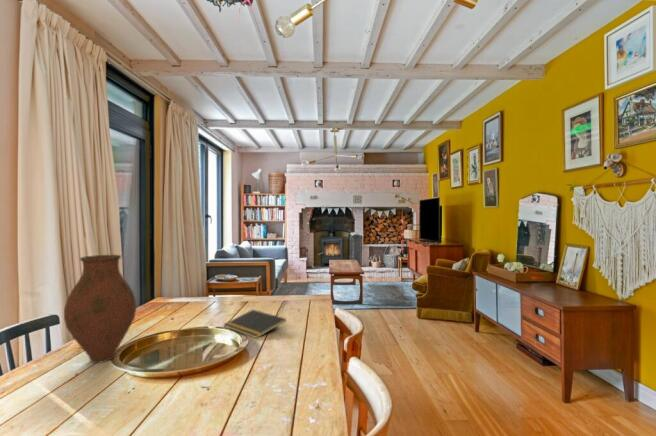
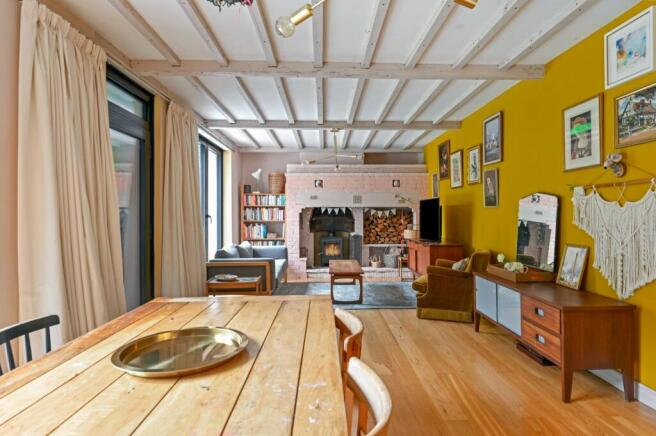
- vase [63,254,137,364]
- notepad [222,309,287,339]
